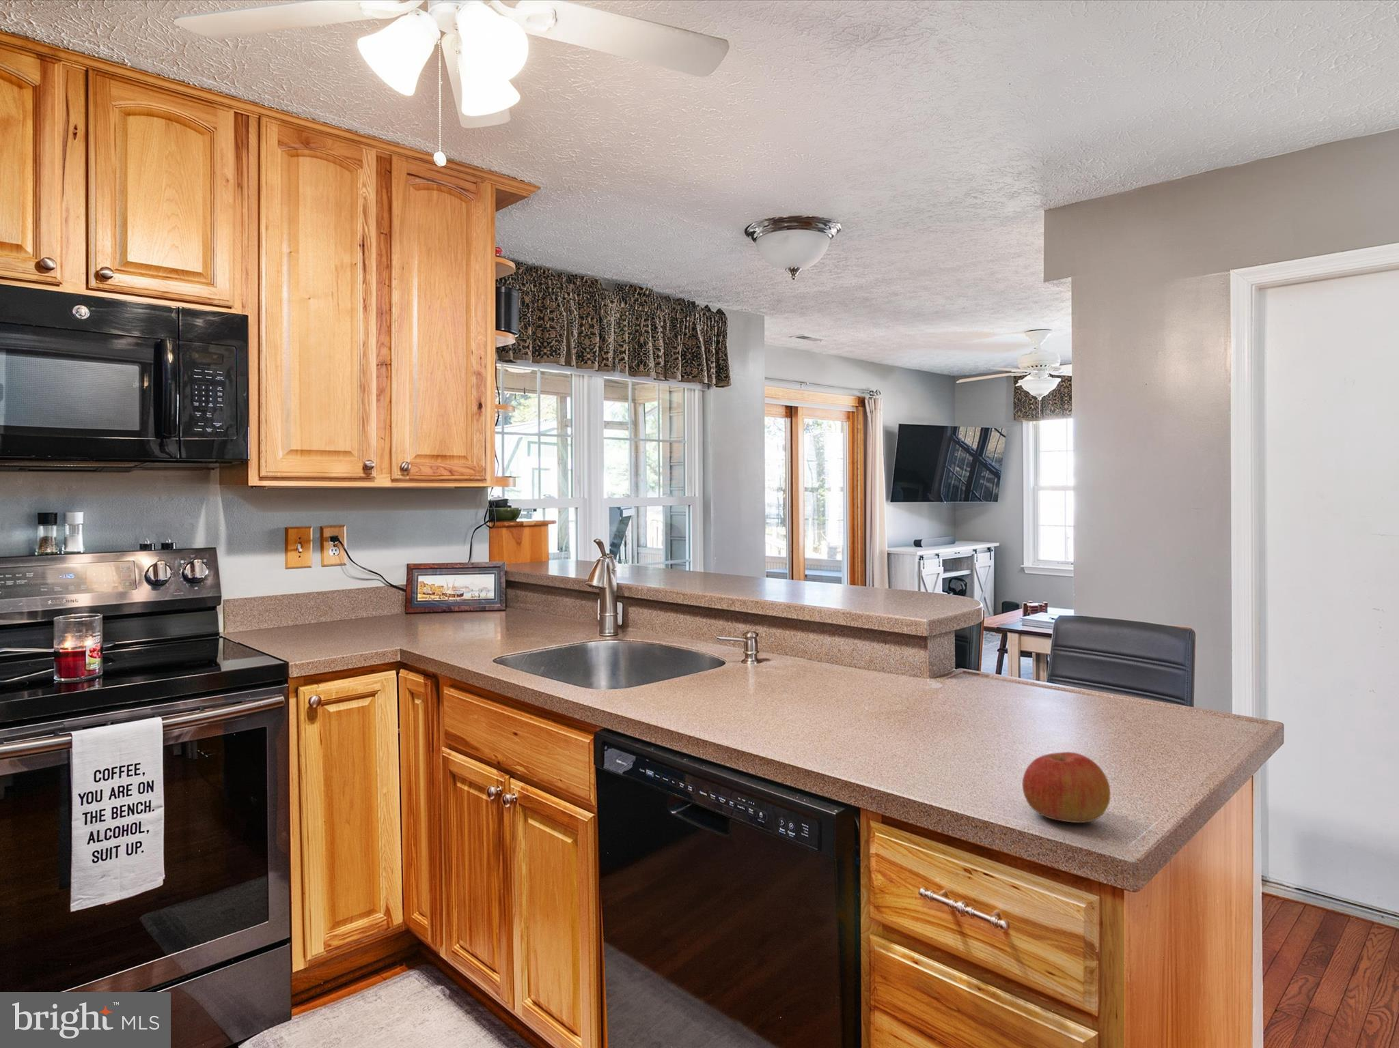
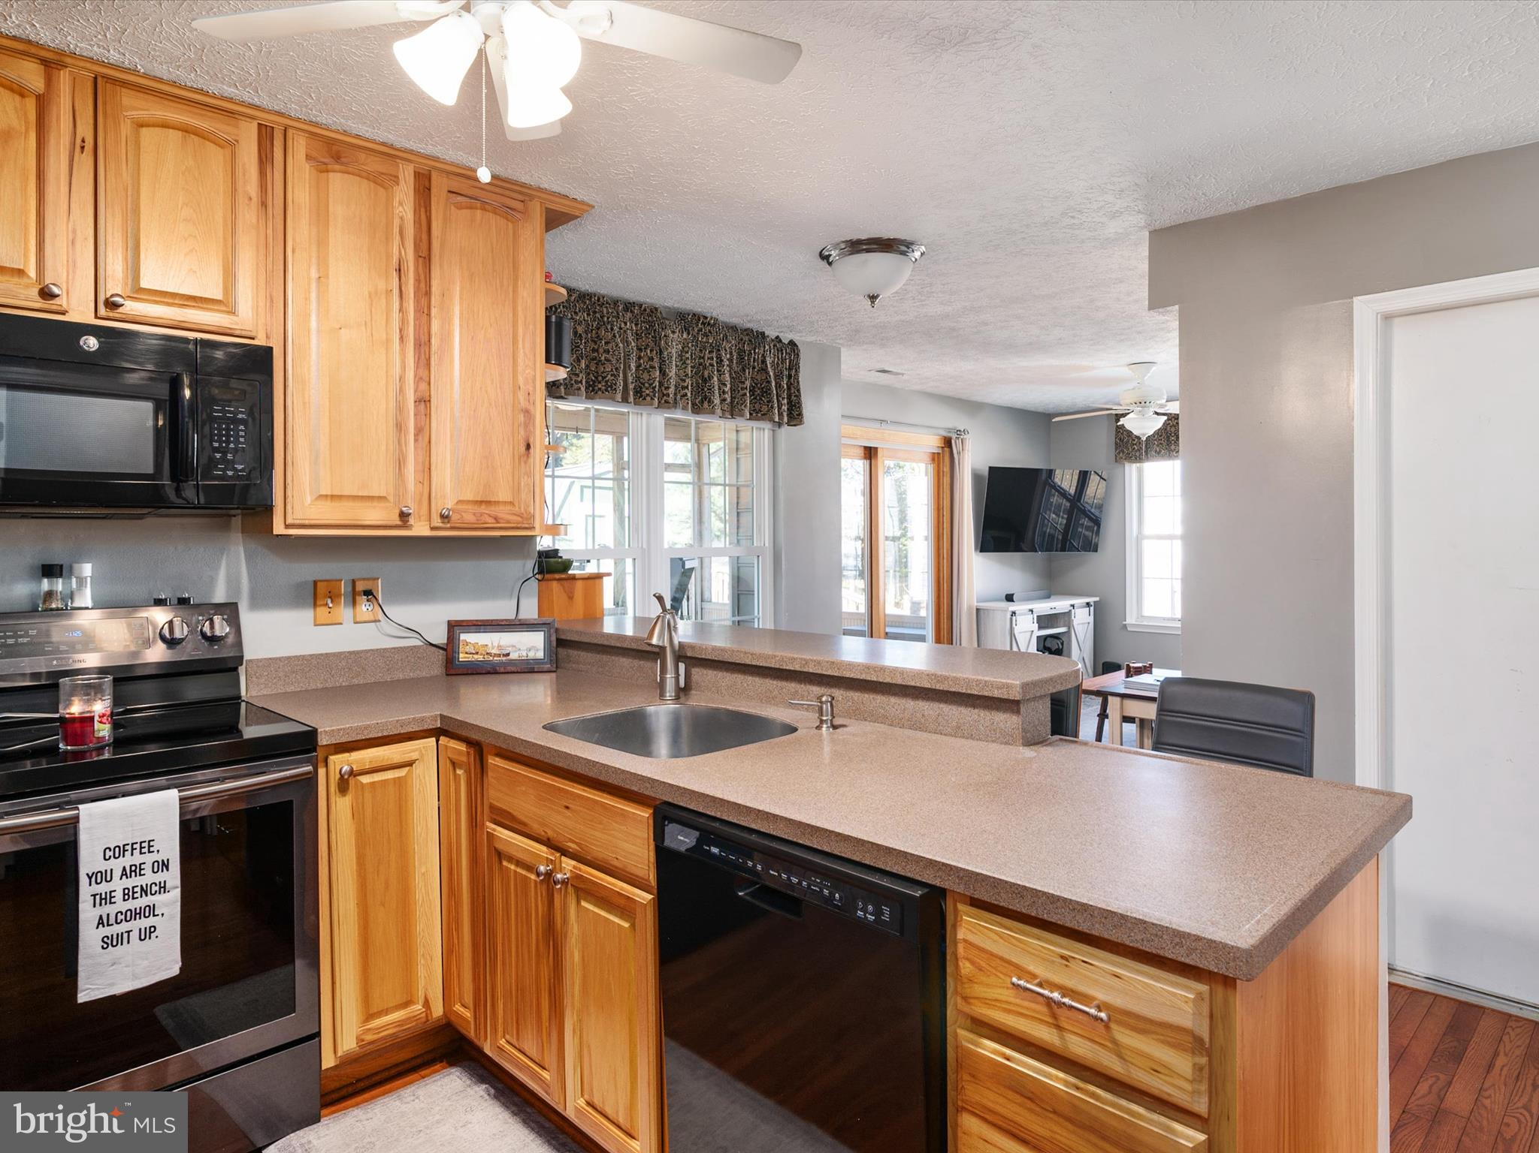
- apple [1022,751,1110,823]
